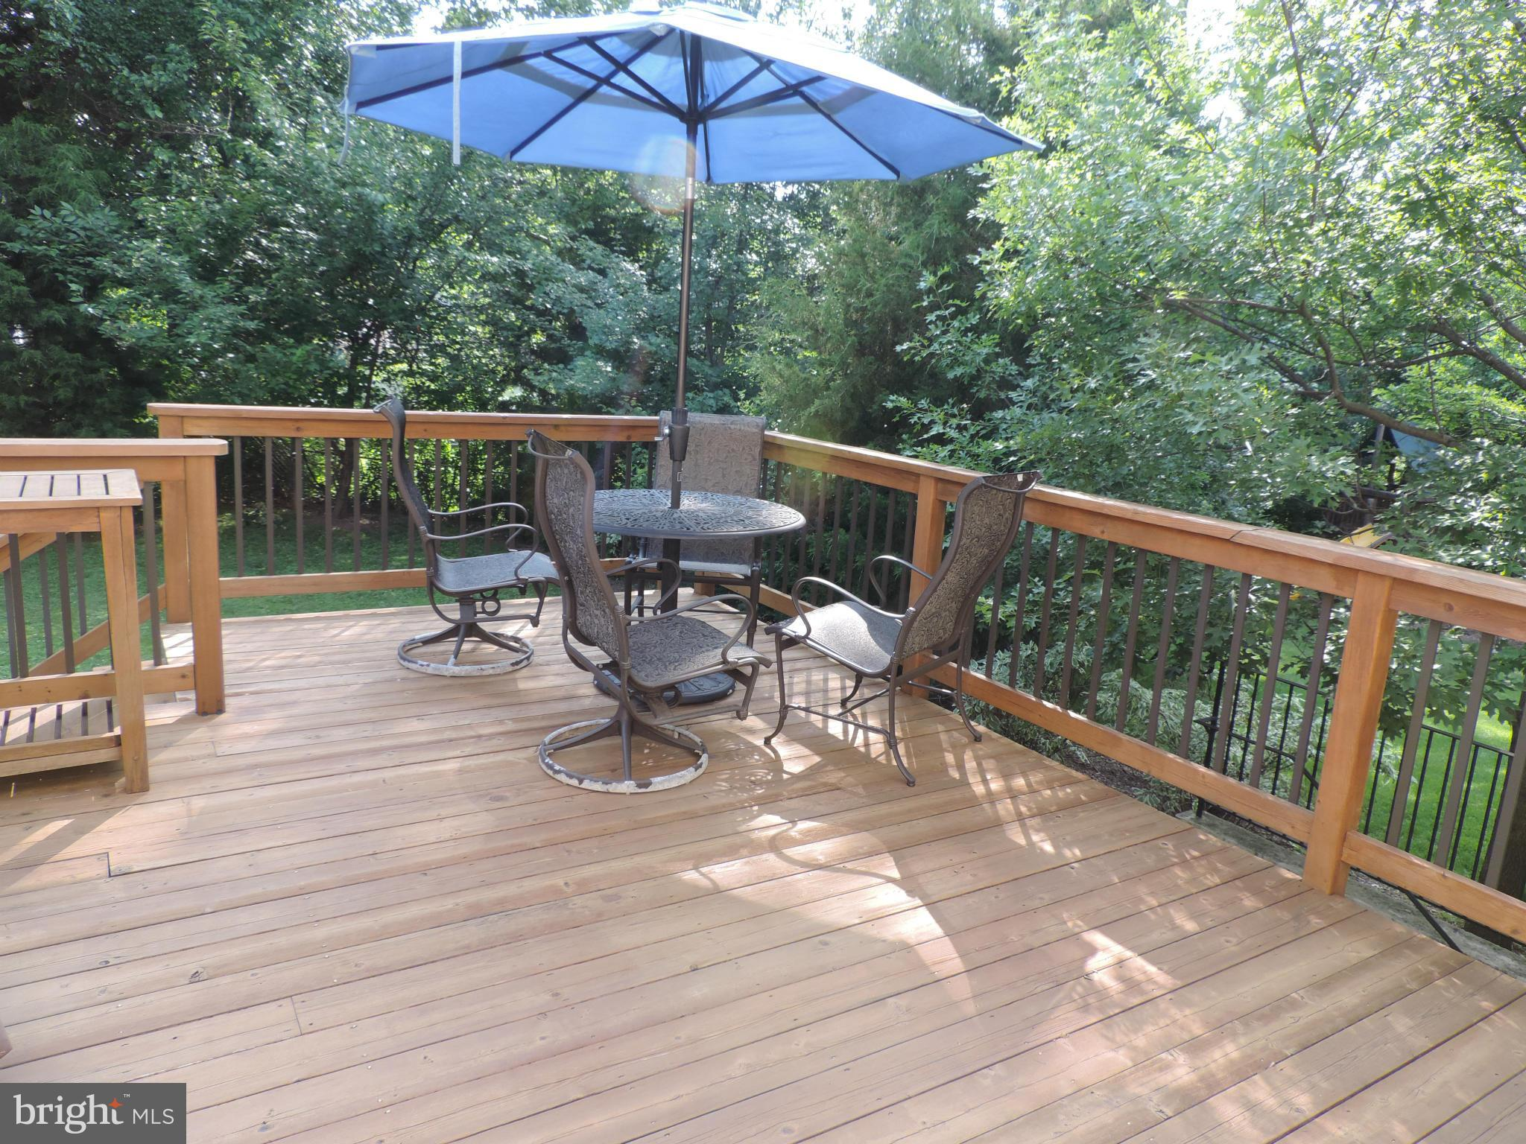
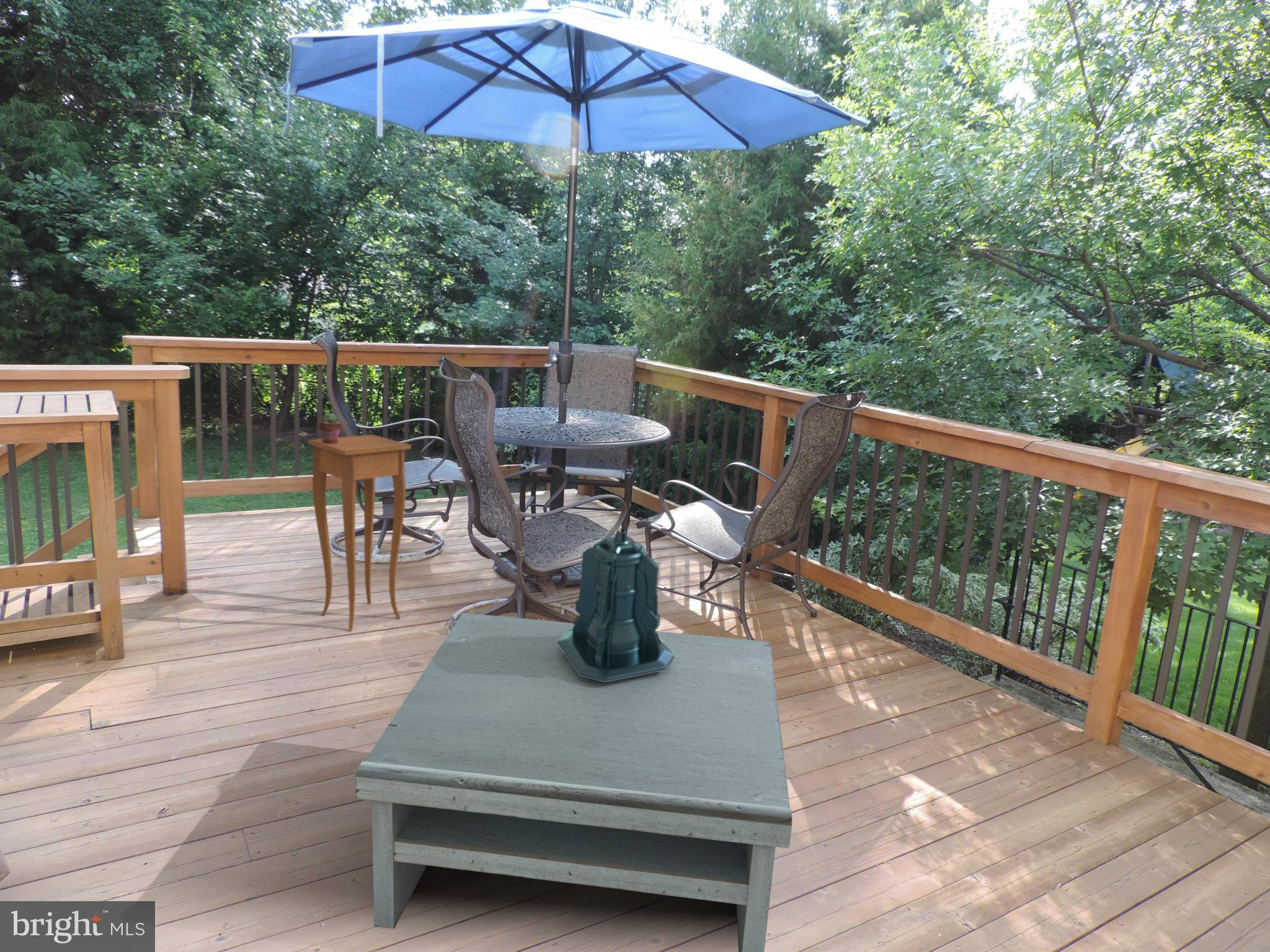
+ potted succulent [318,412,343,444]
+ lantern [557,528,675,682]
+ side table [307,434,412,632]
+ coffee table [355,612,793,952]
